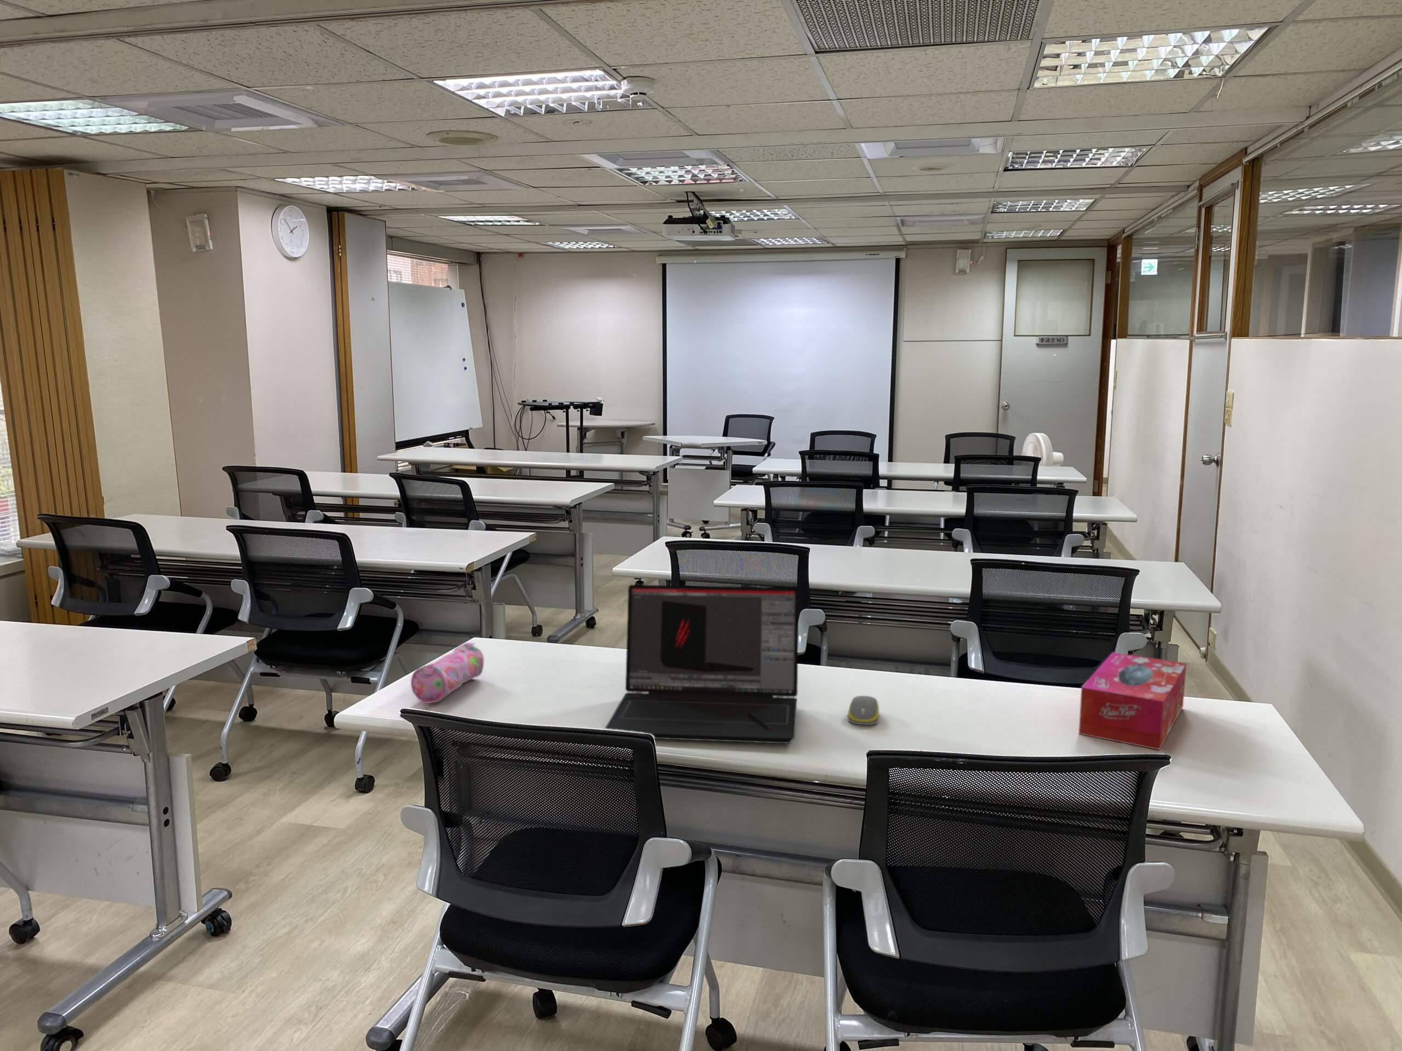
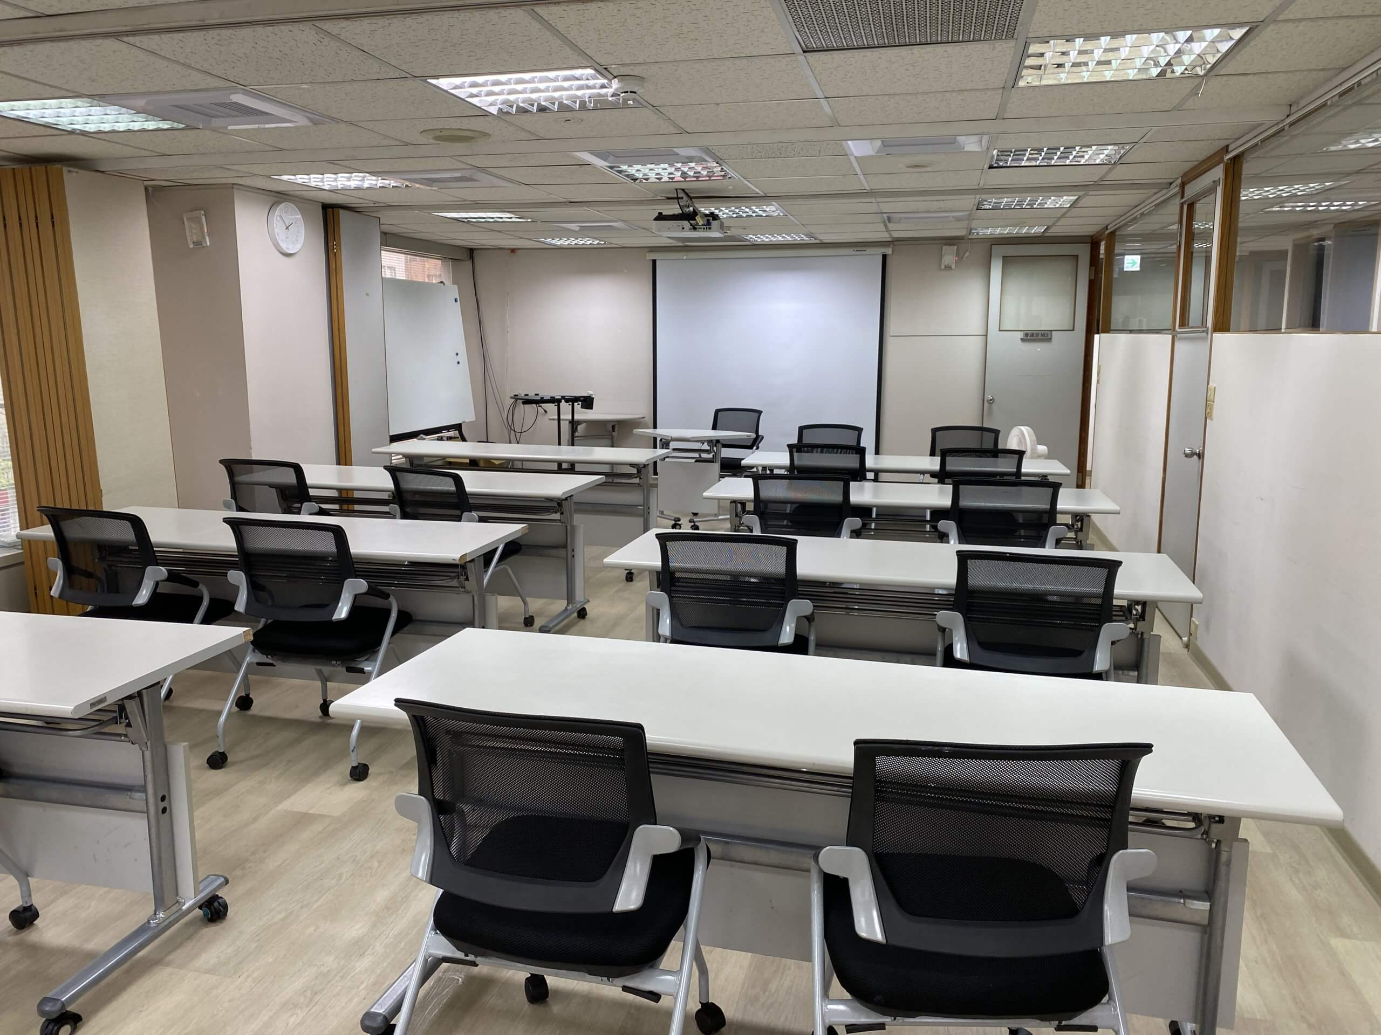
- pencil case [411,643,485,704]
- laptop [604,584,799,744]
- computer mouse [847,696,880,725]
- tissue box [1079,652,1187,751]
